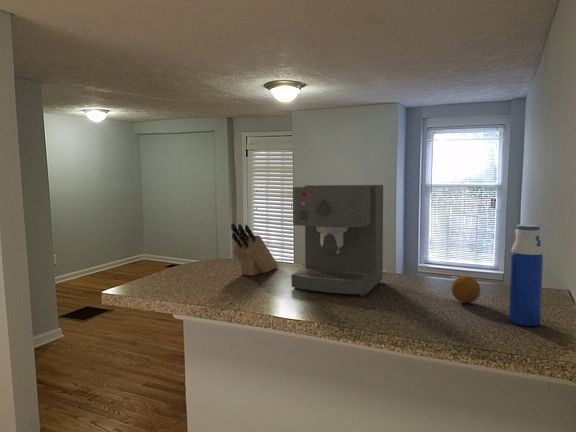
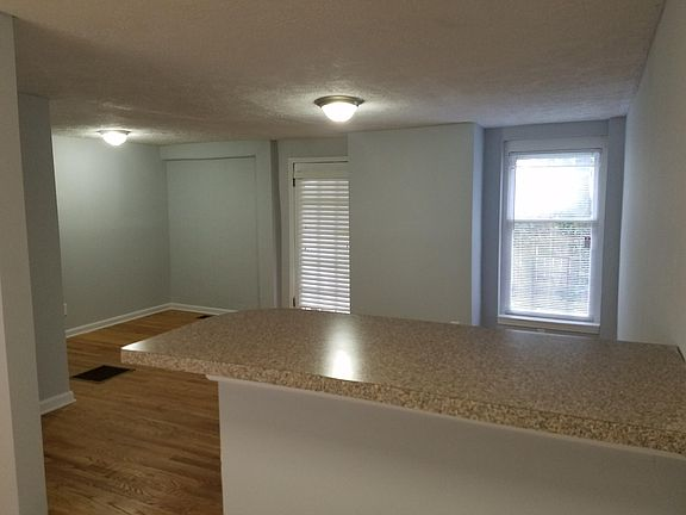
- coffee maker [290,184,384,297]
- fruit [451,275,481,304]
- knife block [230,222,279,277]
- water bottle [508,224,544,327]
